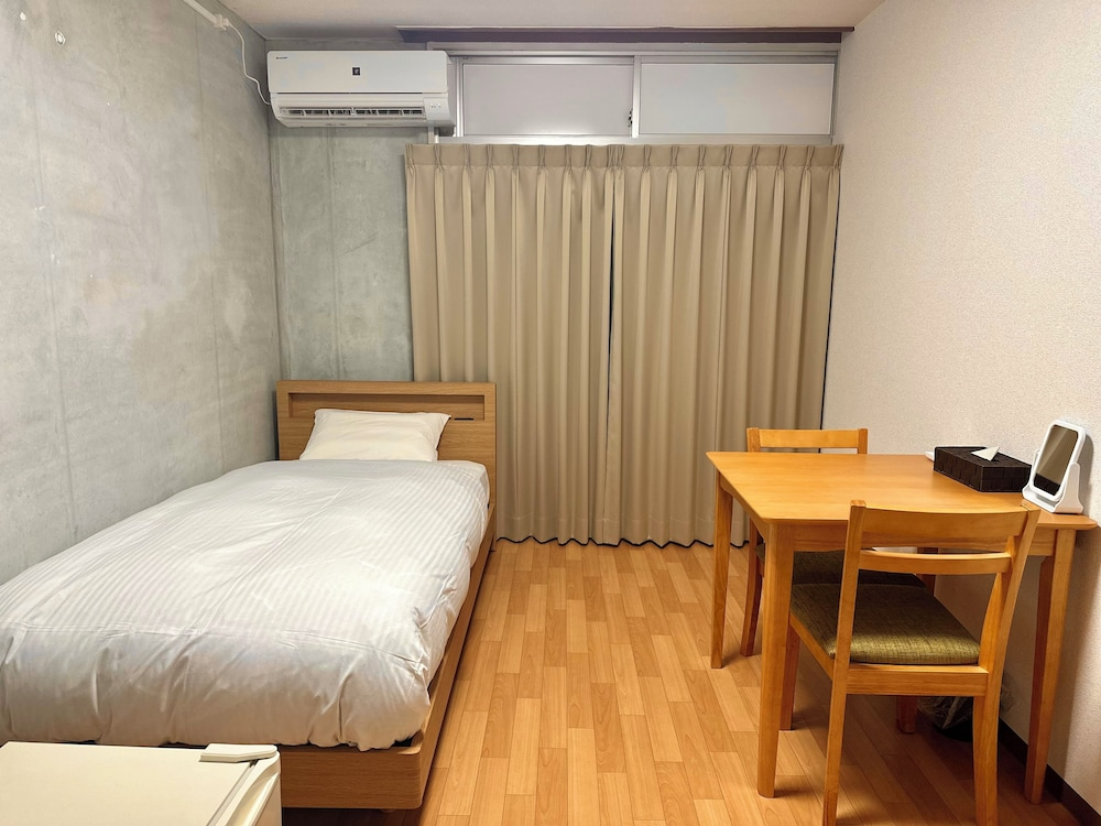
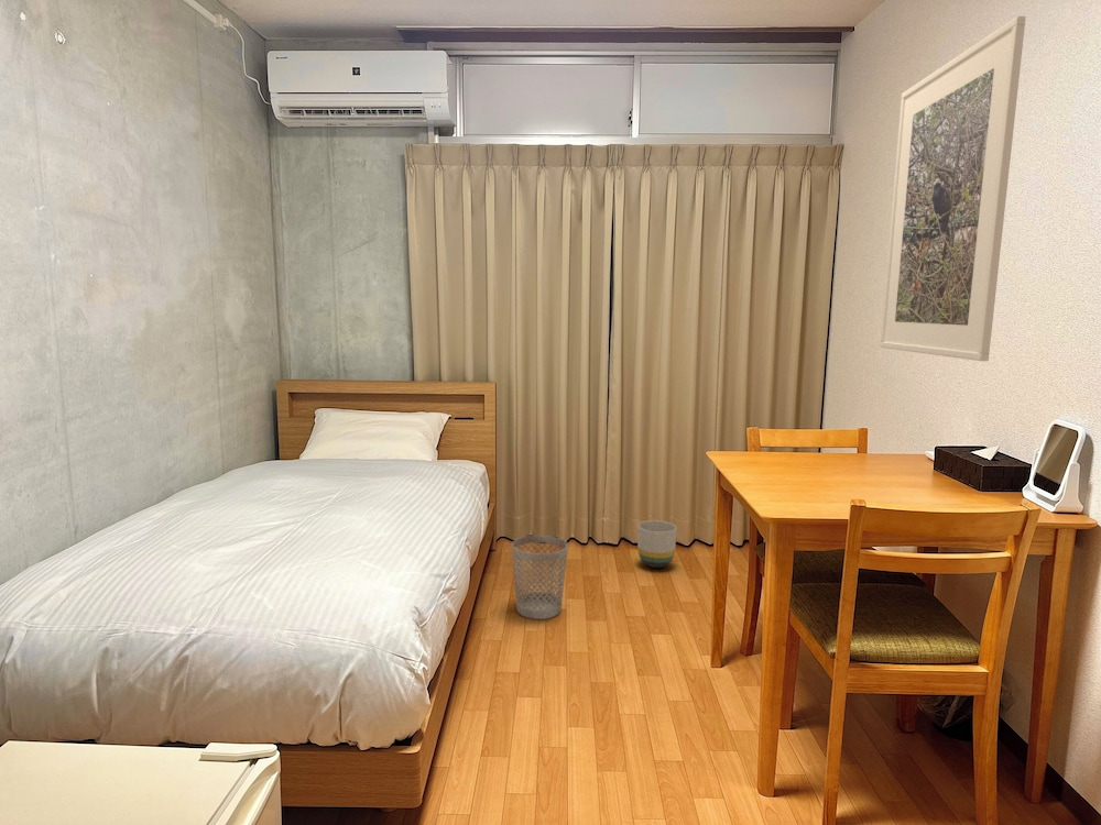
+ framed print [879,15,1027,362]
+ wastebasket [511,535,569,620]
+ planter [636,519,677,569]
